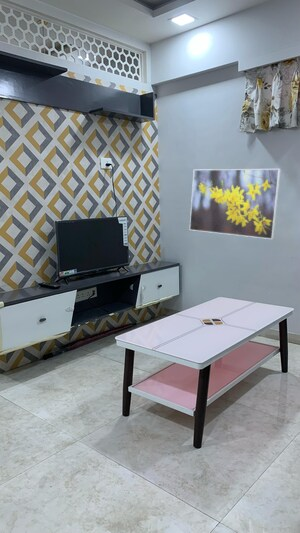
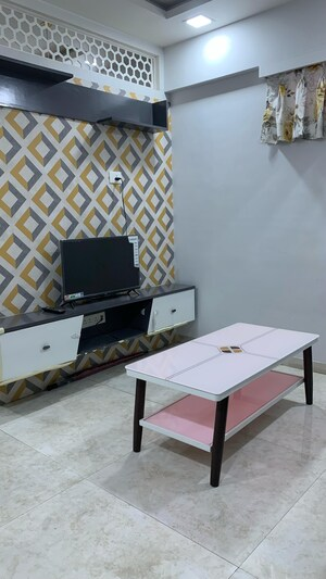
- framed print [189,168,282,240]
